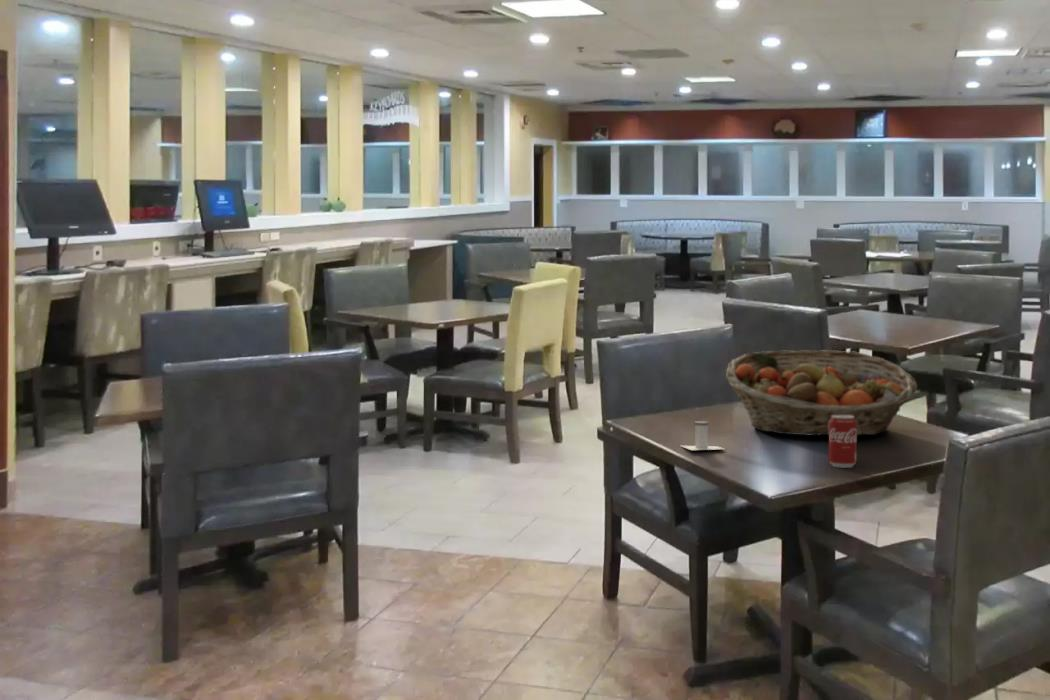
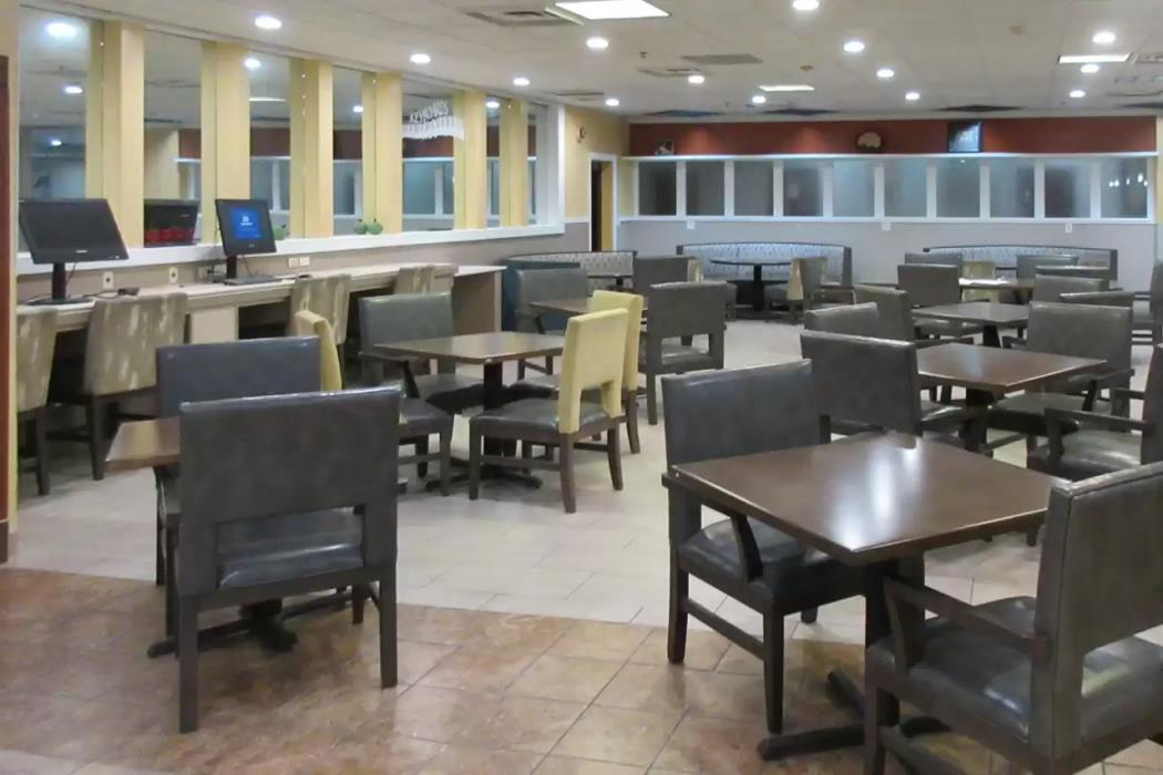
- fruit basket [725,349,918,437]
- beverage can [828,415,858,469]
- salt shaker [681,420,724,451]
